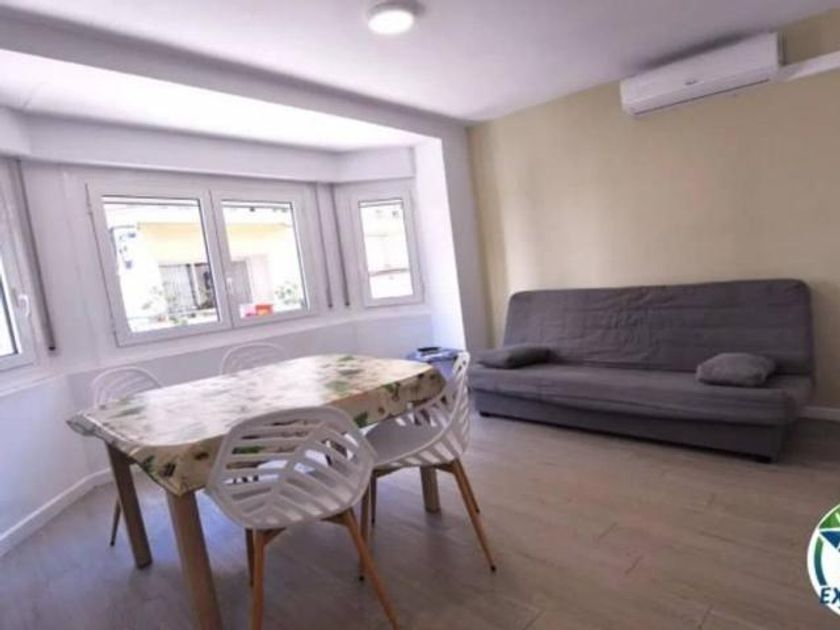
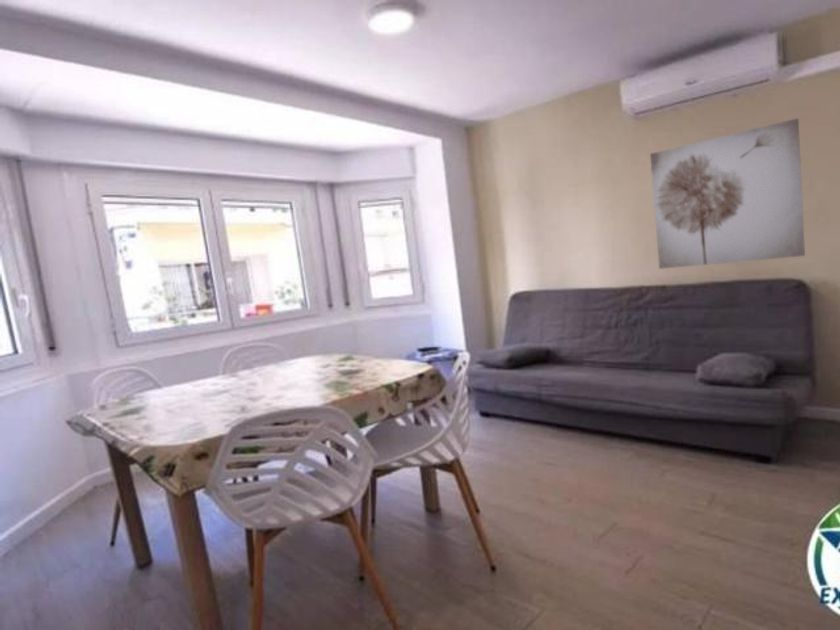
+ wall art [649,117,806,270]
